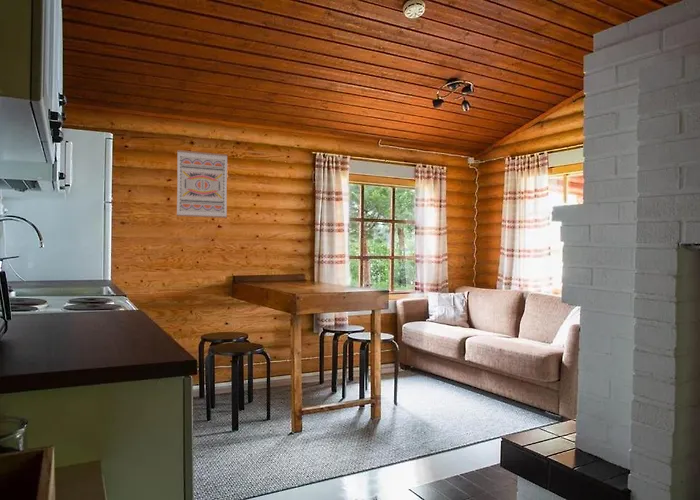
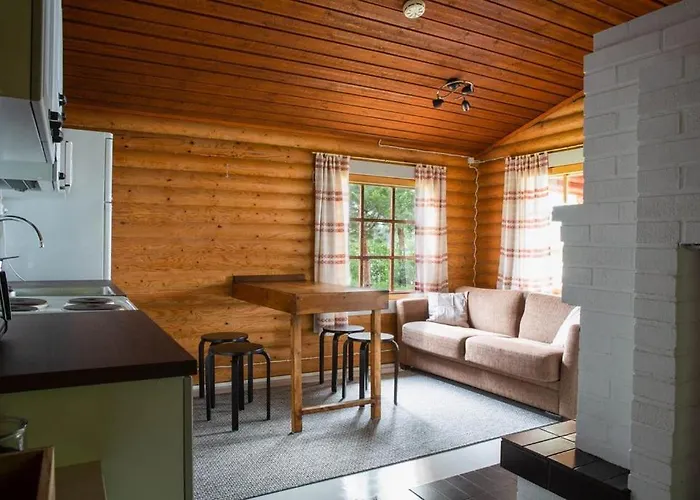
- wall art [176,149,229,219]
